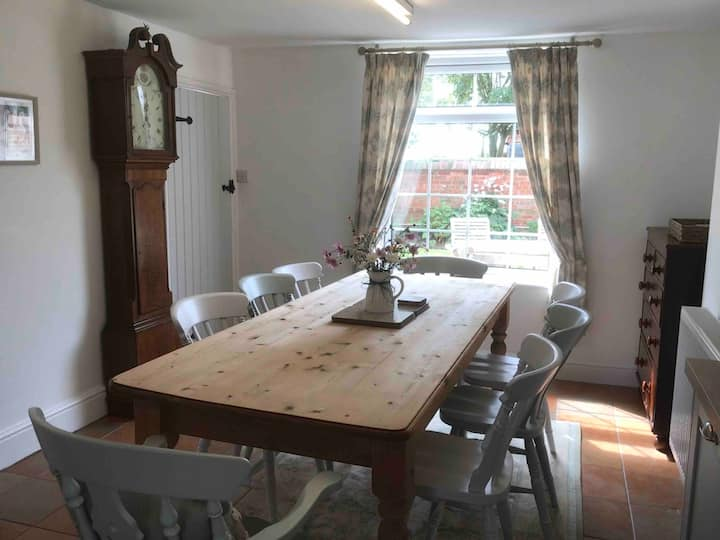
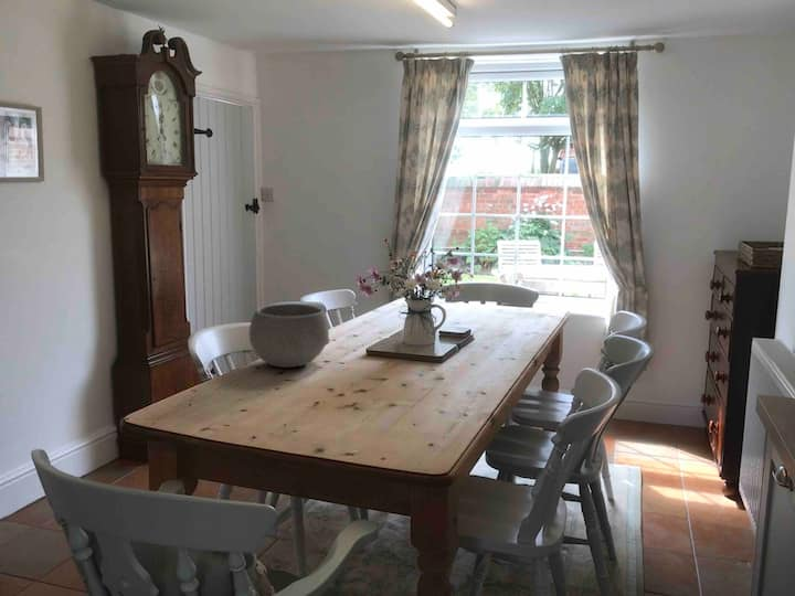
+ bowl [248,302,330,369]
